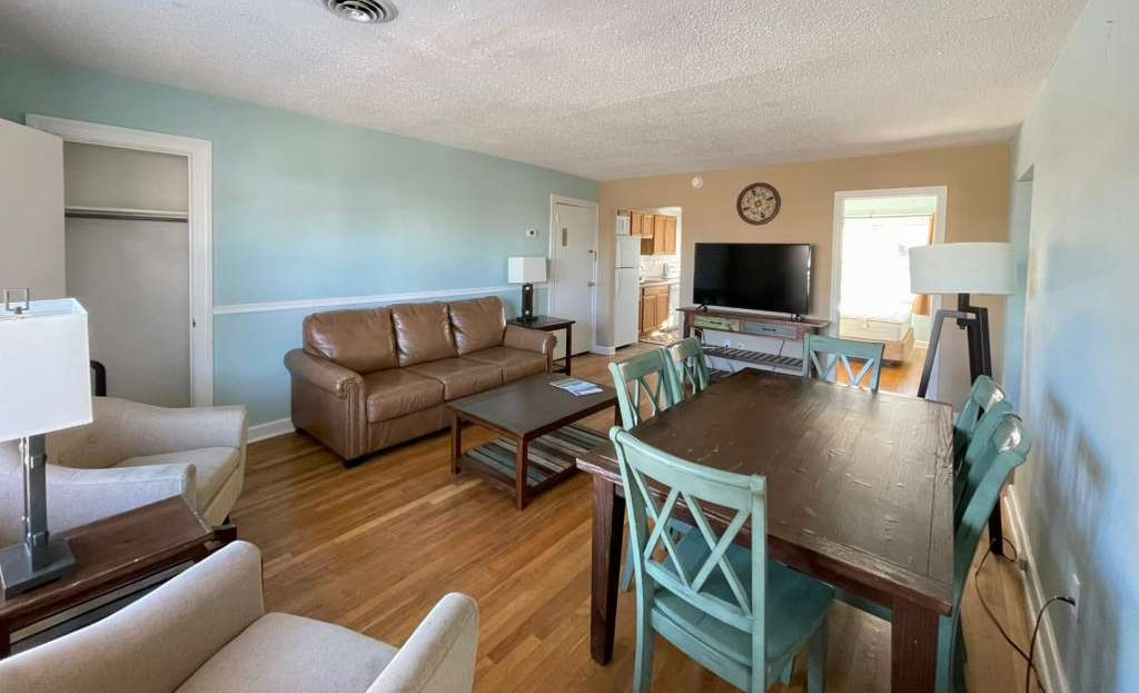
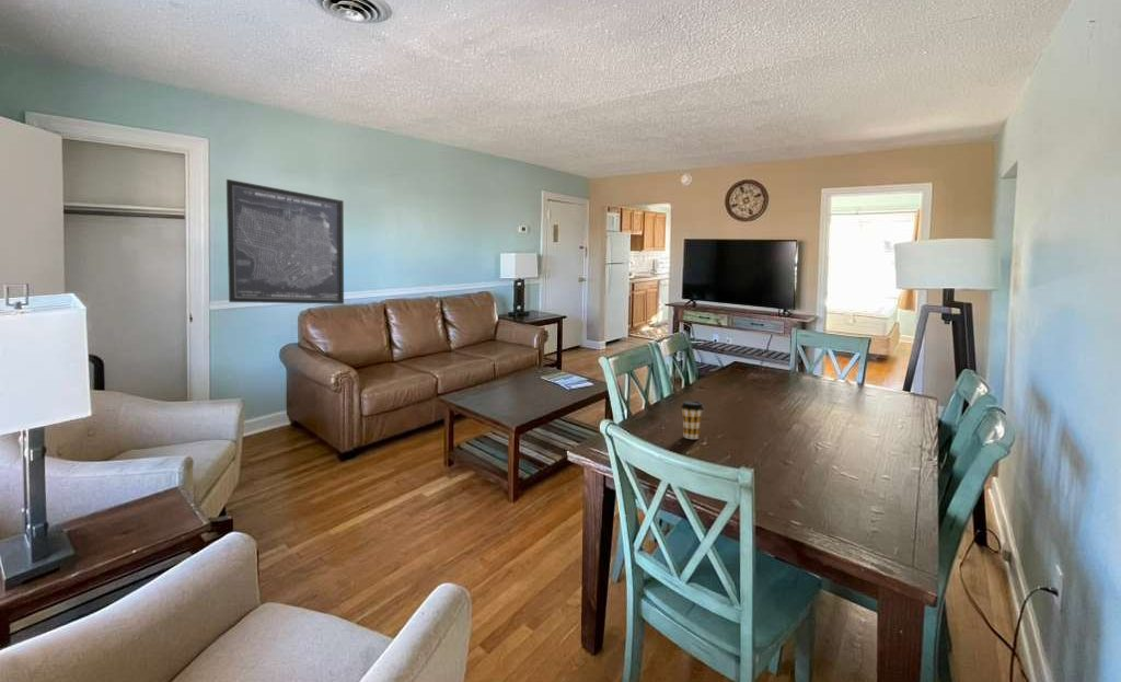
+ coffee cup [680,400,705,440]
+ wall art [226,178,345,305]
